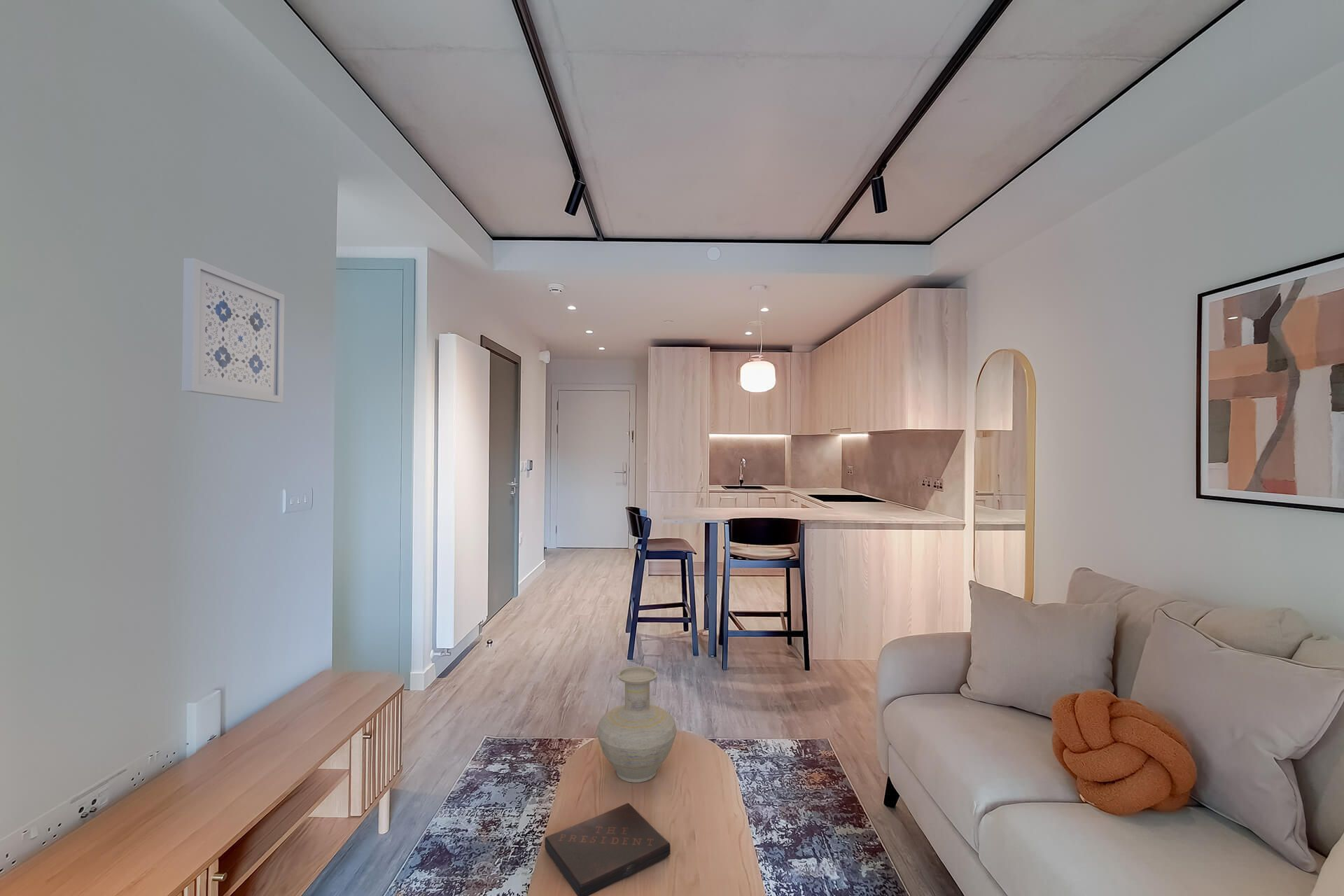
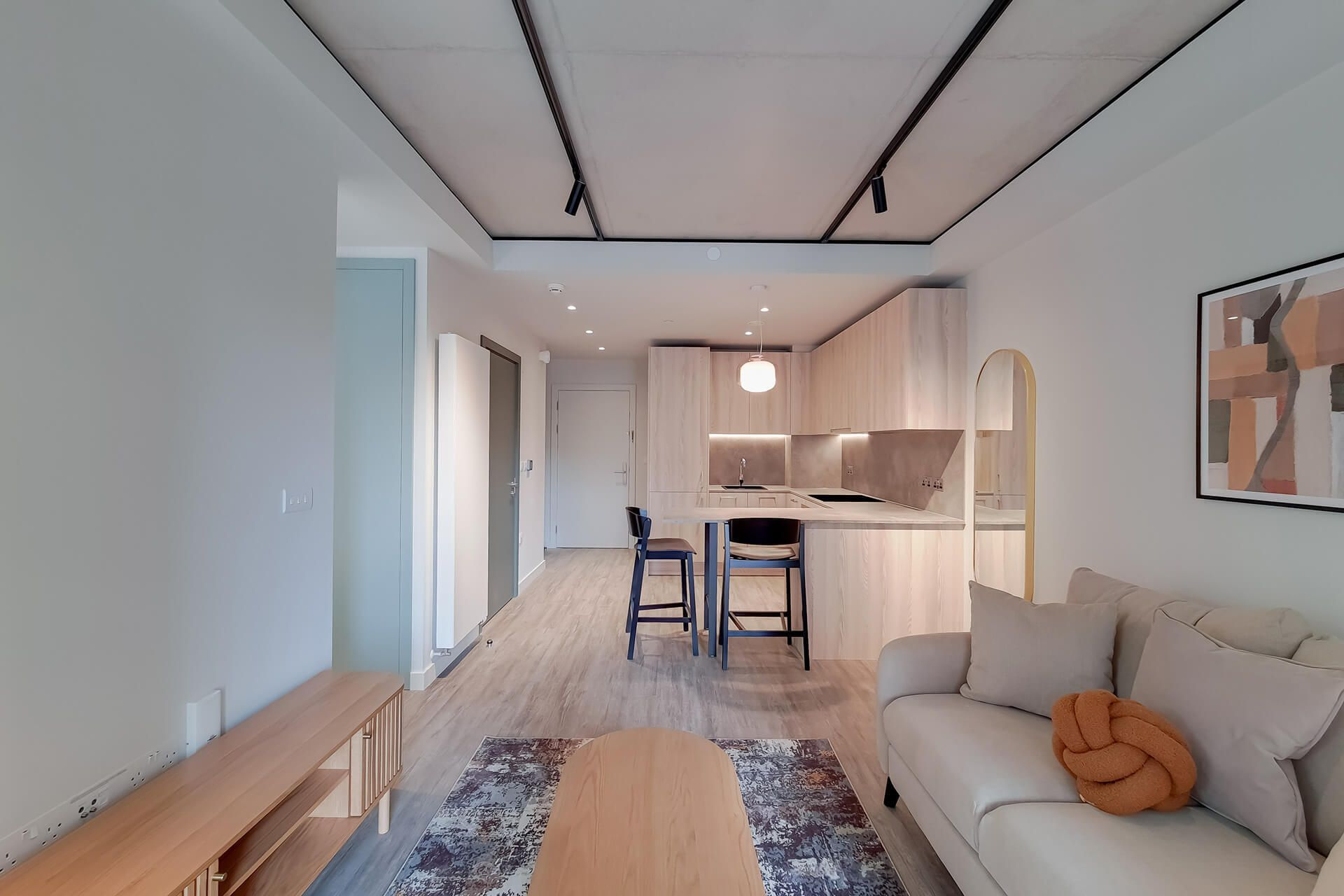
- book [544,802,671,896]
- wall art [181,258,285,403]
- vase [596,666,678,783]
